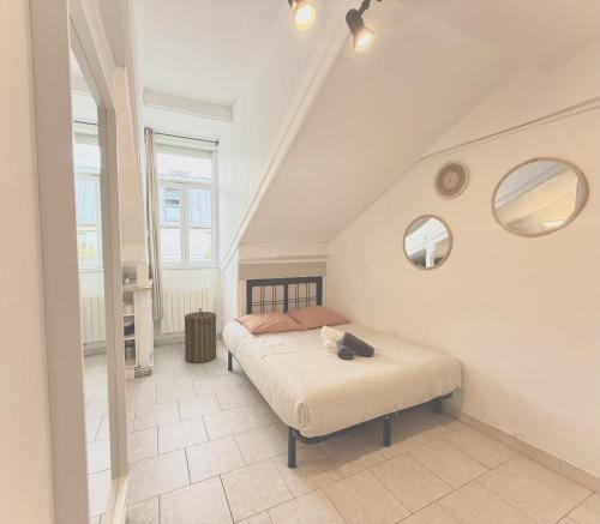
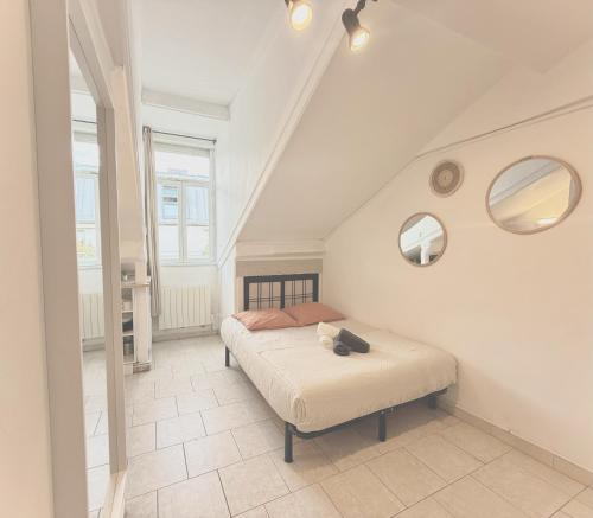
- laundry hamper [184,307,217,365]
